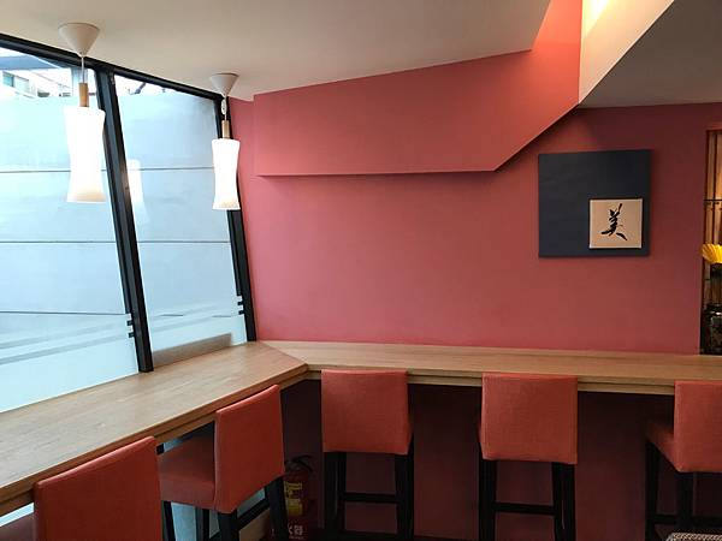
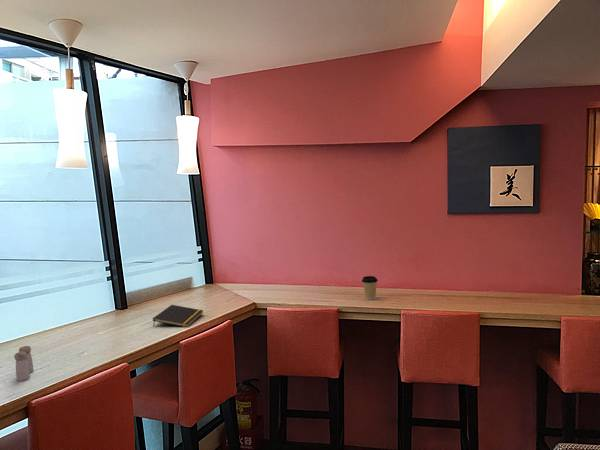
+ notepad [152,304,204,328]
+ coffee cup [361,275,379,301]
+ salt and pepper shaker [13,345,35,382]
